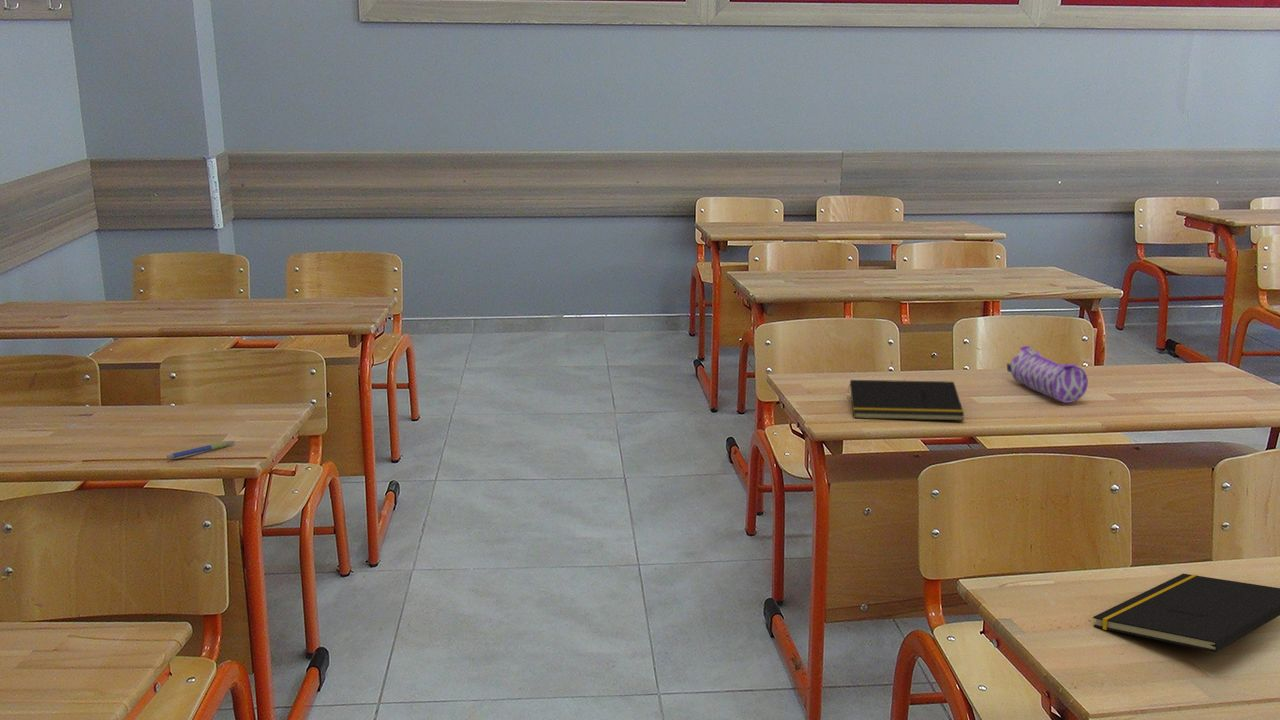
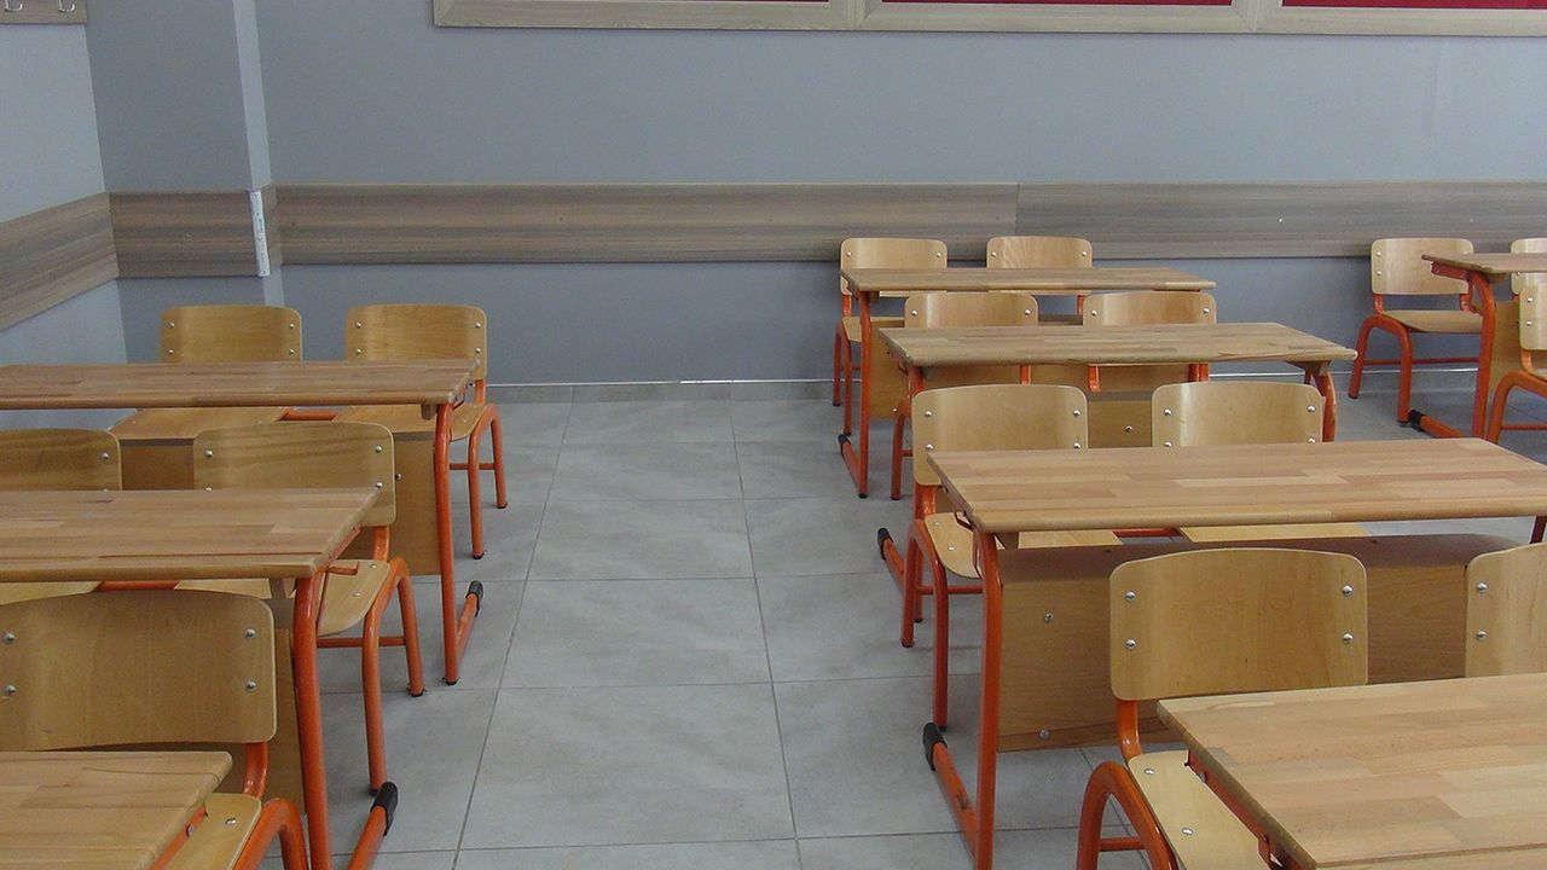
- pen [166,440,236,460]
- notepad [846,379,965,422]
- notepad [1092,573,1280,653]
- pencil case [1006,345,1089,404]
